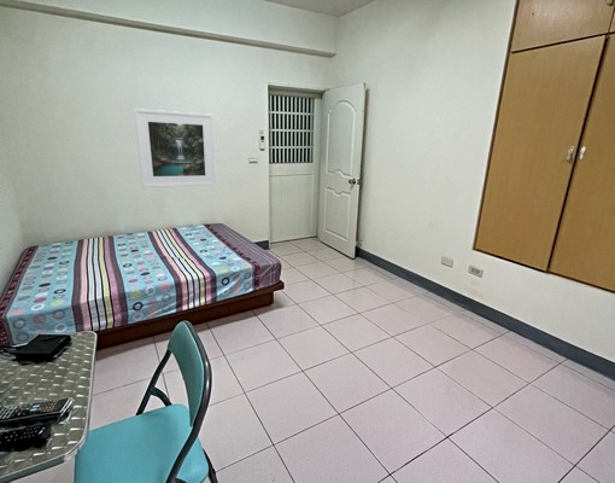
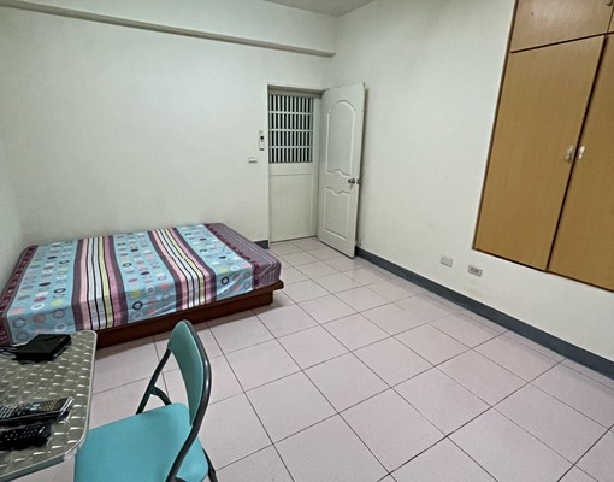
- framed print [133,107,217,188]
